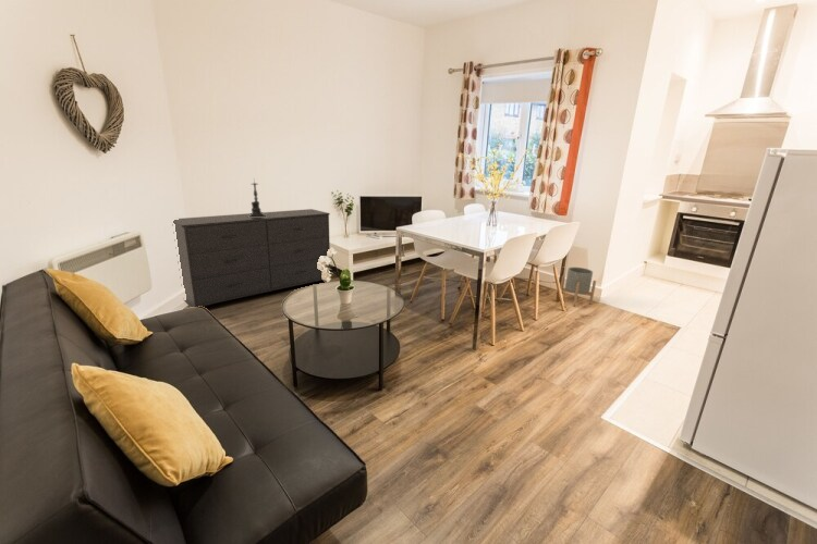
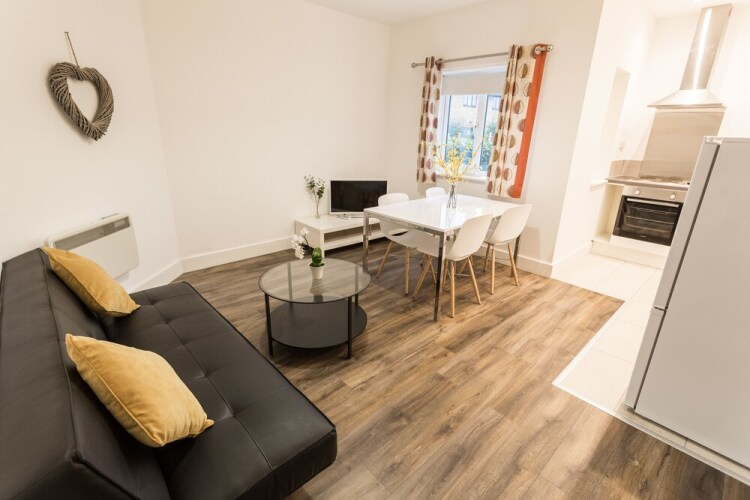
- planter [558,267,597,307]
- candle holder [248,178,267,218]
- dresser [173,208,331,308]
